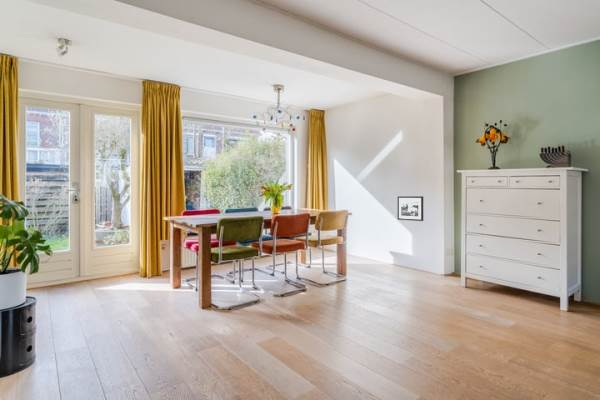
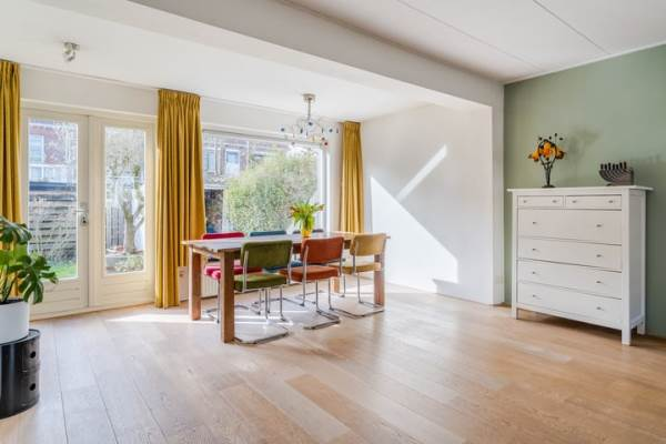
- picture frame [397,195,424,222]
